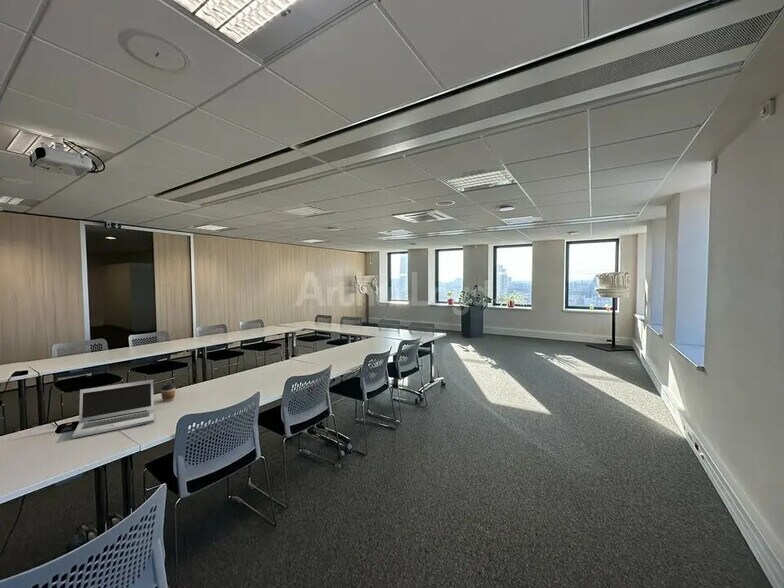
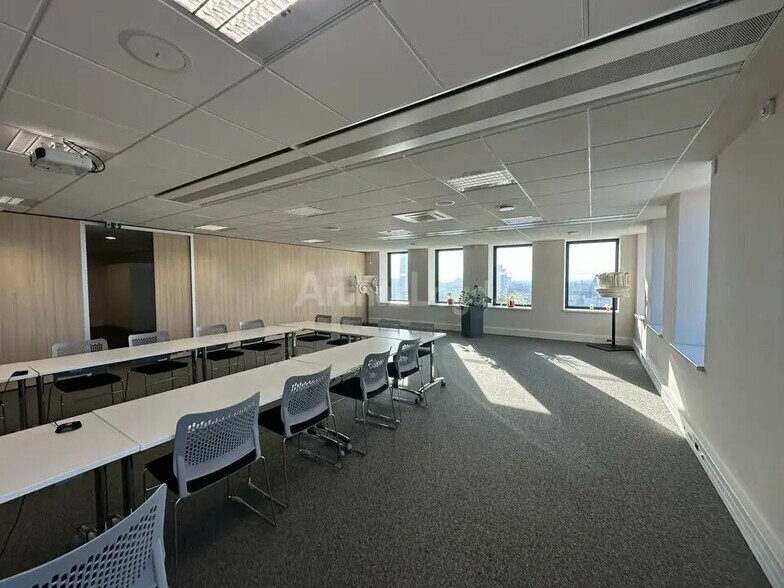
- laptop [71,379,155,439]
- coffee cup [159,382,177,403]
